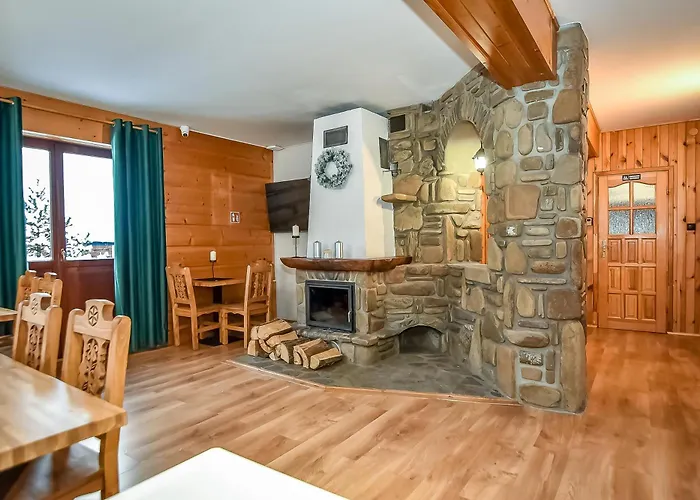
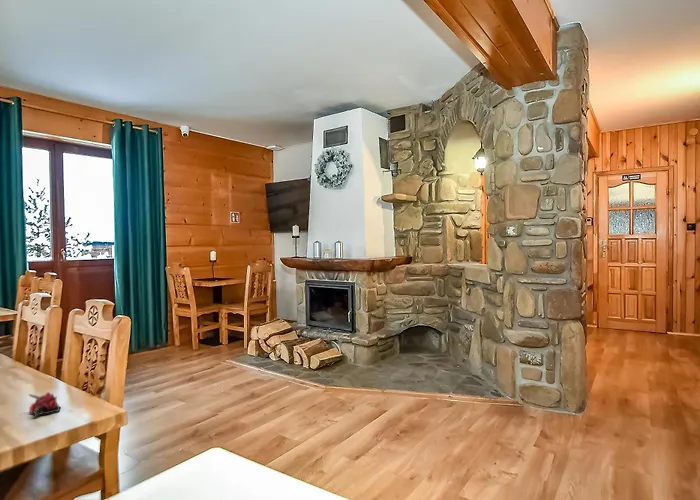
+ flower [28,391,62,418]
